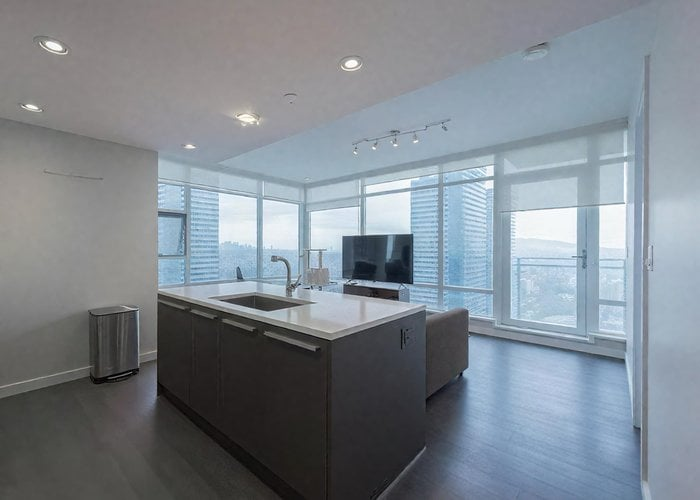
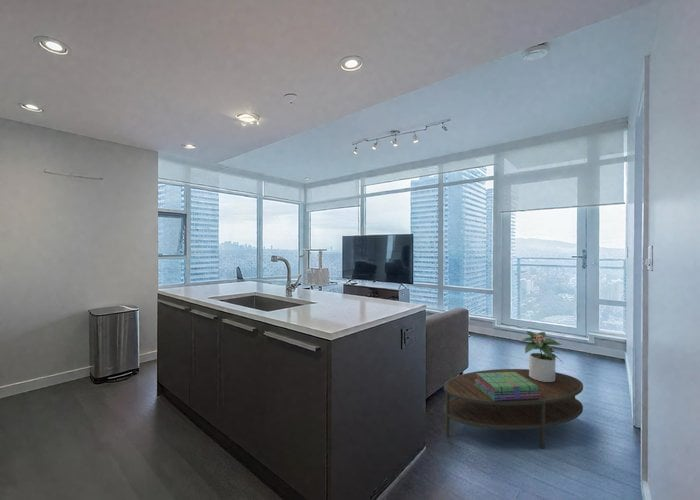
+ potted plant [519,330,563,382]
+ stack of books [474,372,540,401]
+ coffee table [443,368,584,450]
